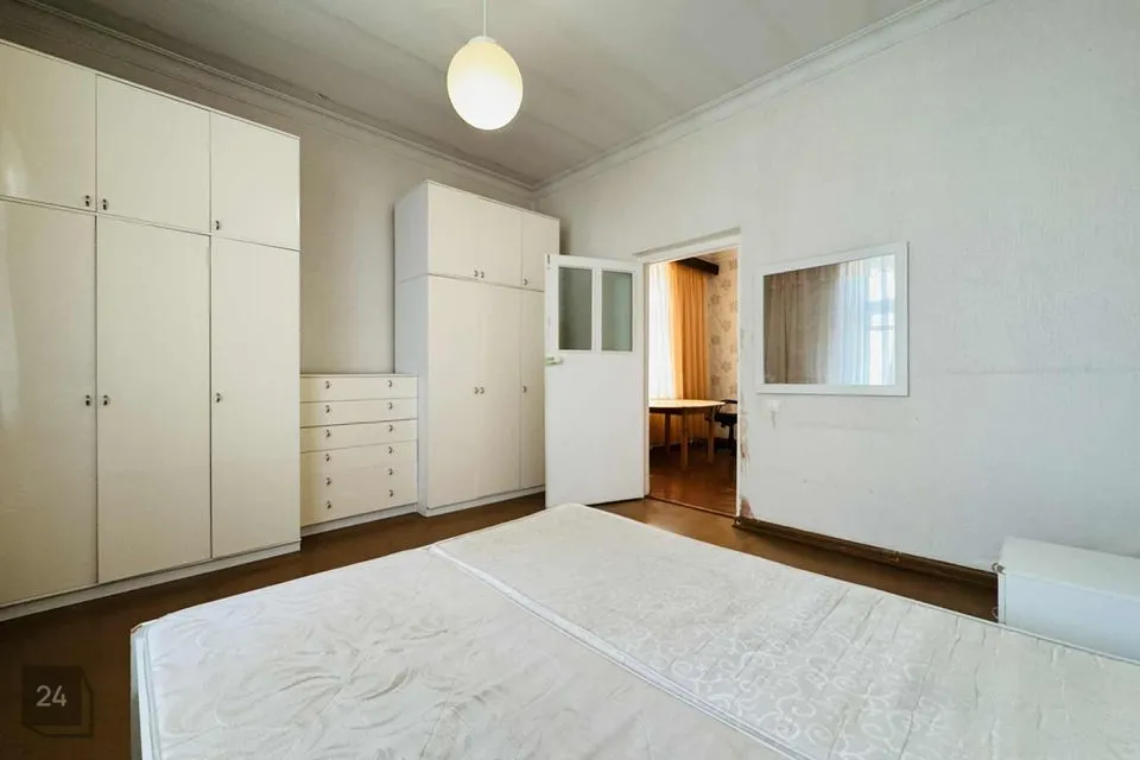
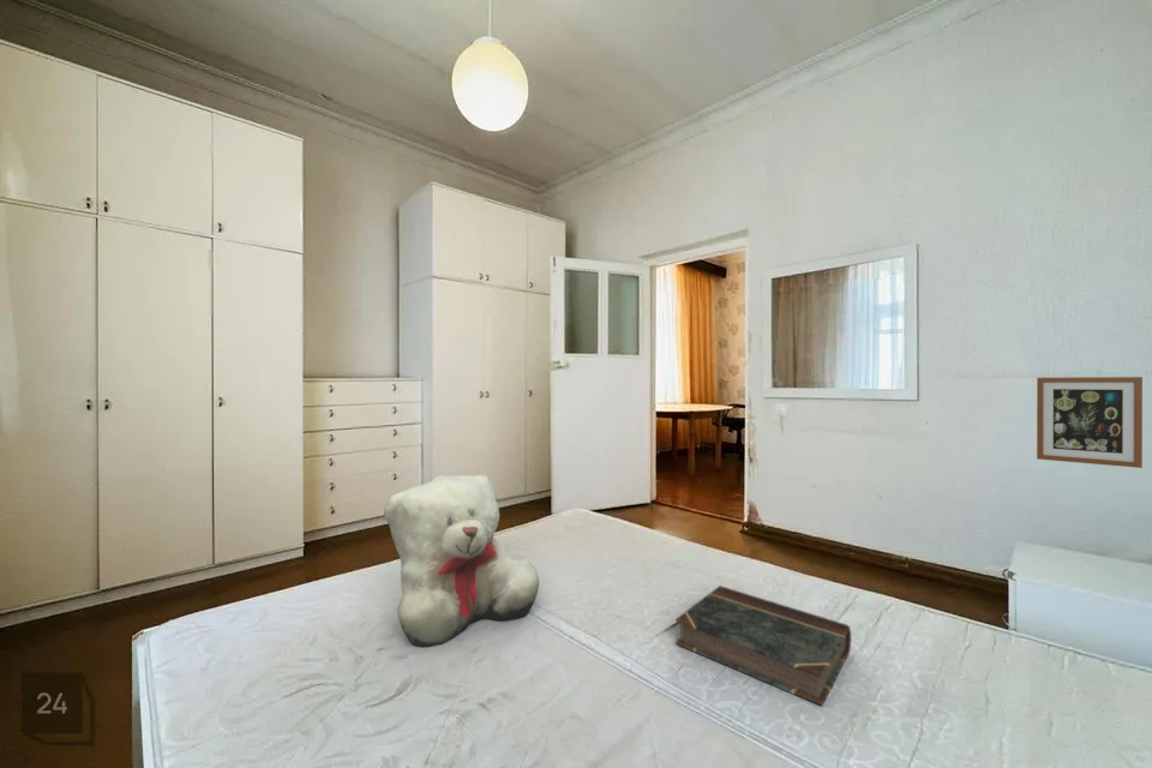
+ wall art [1036,376,1144,469]
+ teddy bear [383,474,540,648]
+ book [674,584,852,707]
